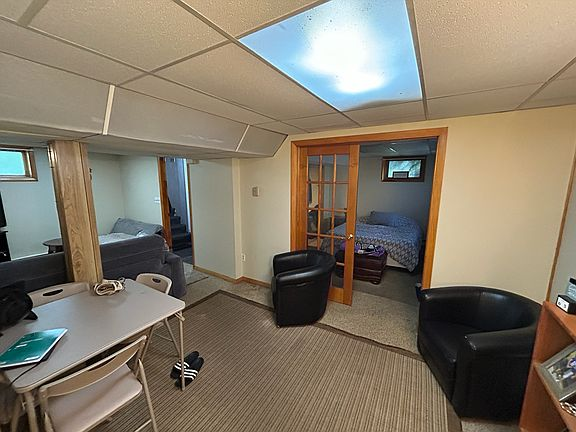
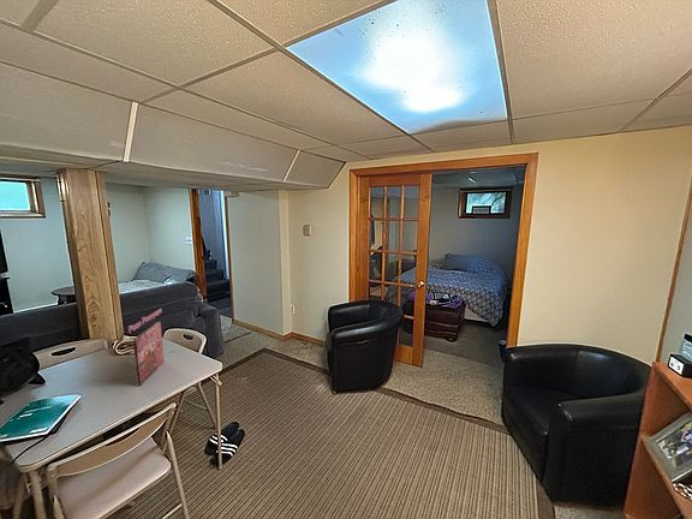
+ cover [127,308,165,387]
